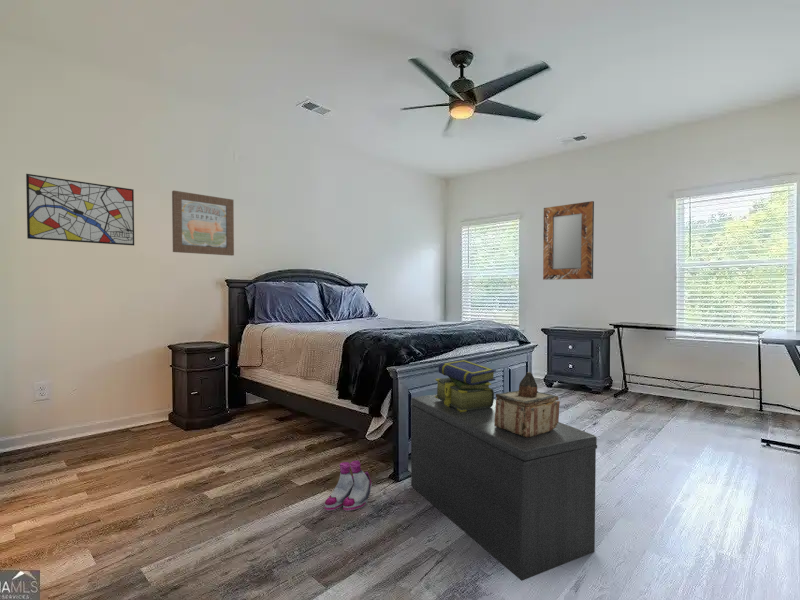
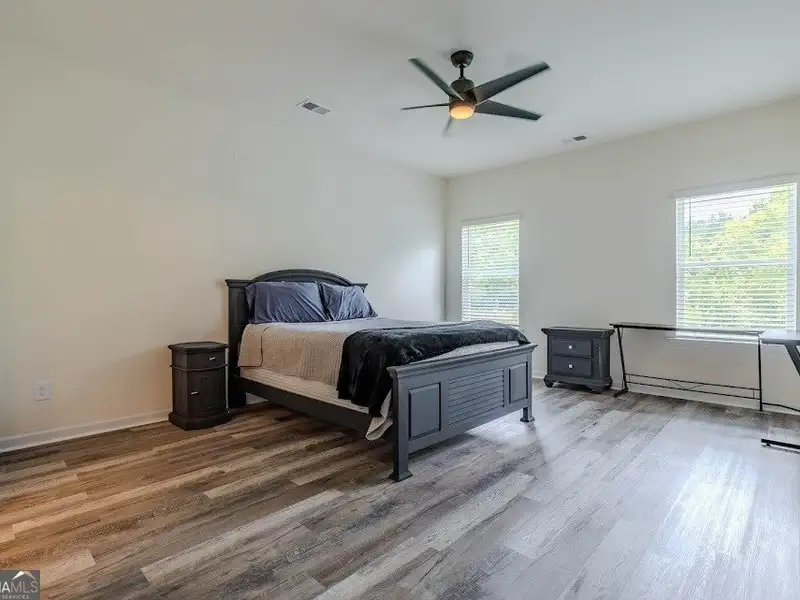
- wall art [25,173,135,247]
- stack of books [434,359,497,412]
- wall art [171,190,235,257]
- home mirror [542,200,595,281]
- decorative box [494,371,561,438]
- bench [410,393,598,582]
- boots [324,459,373,512]
